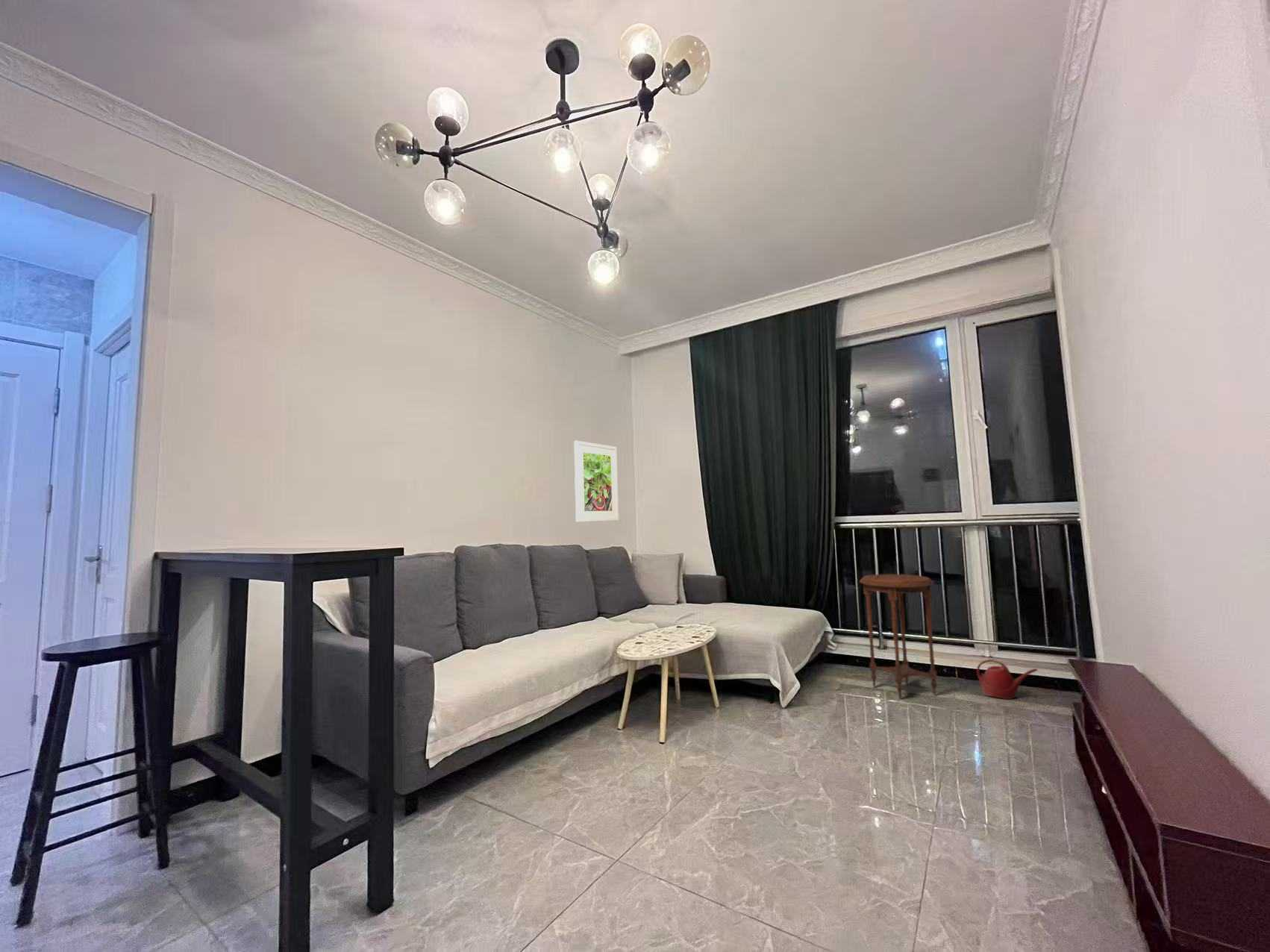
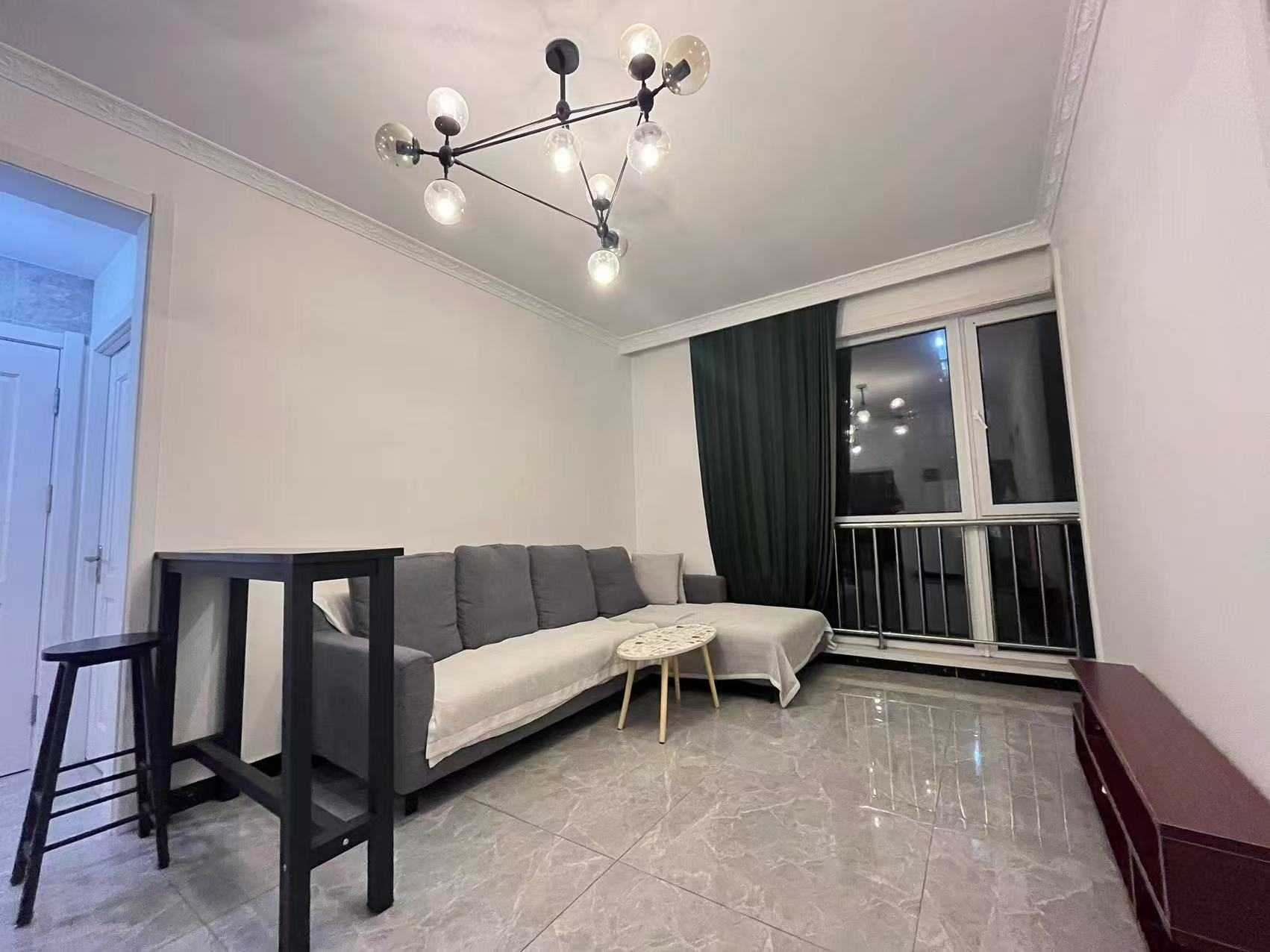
- watering can [976,659,1039,700]
- side table [859,574,938,701]
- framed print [573,440,619,523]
